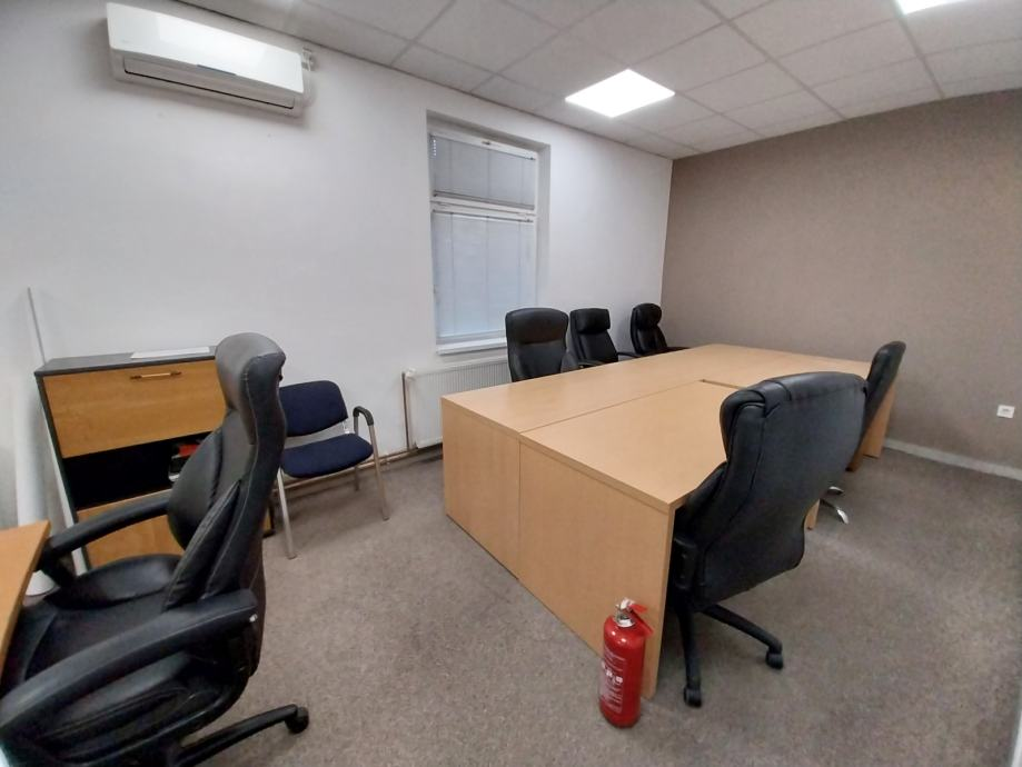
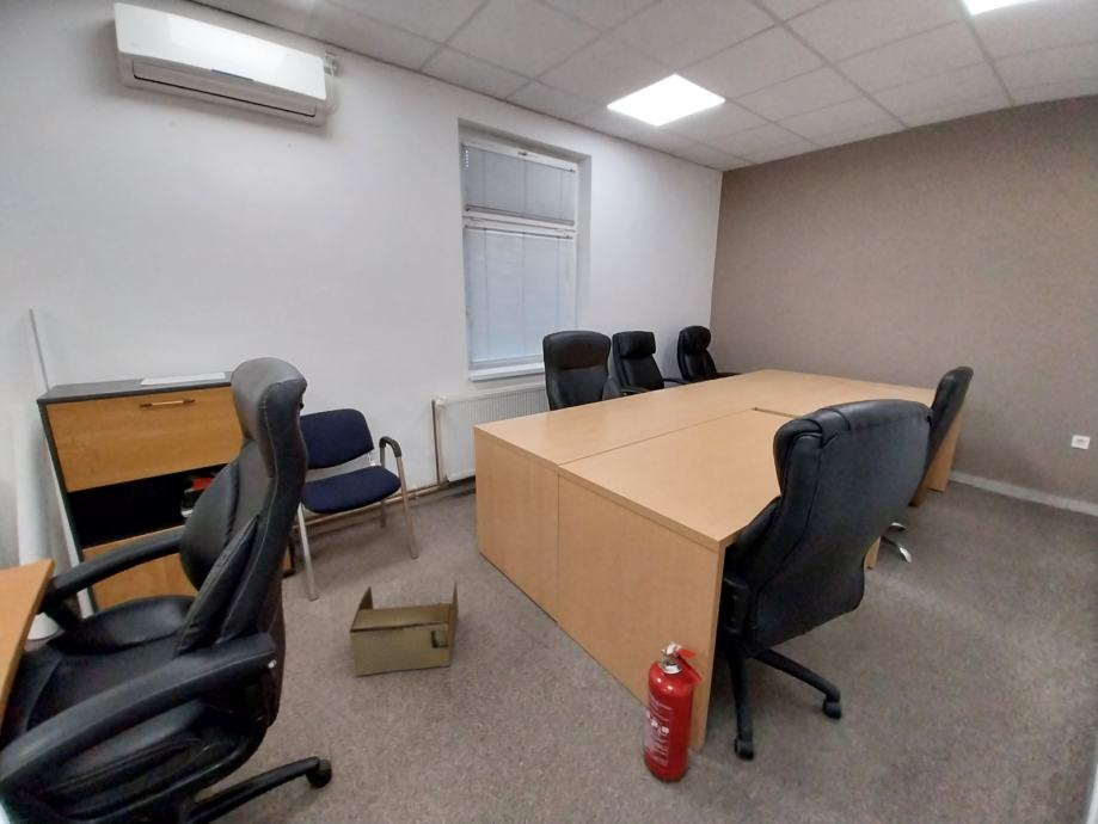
+ cardboard box [349,579,460,677]
